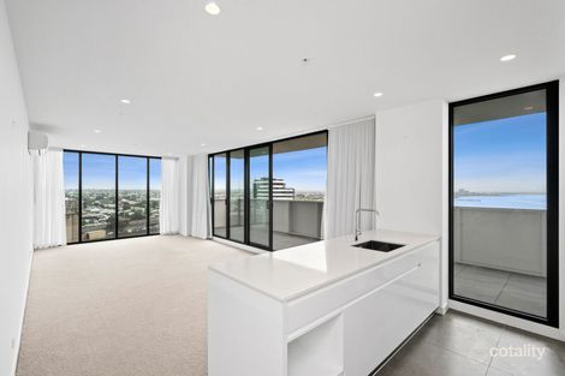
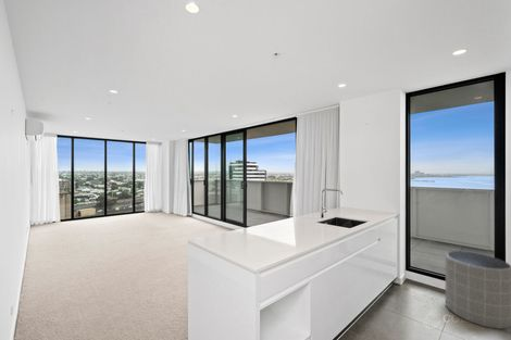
+ trash can [445,250,511,330]
